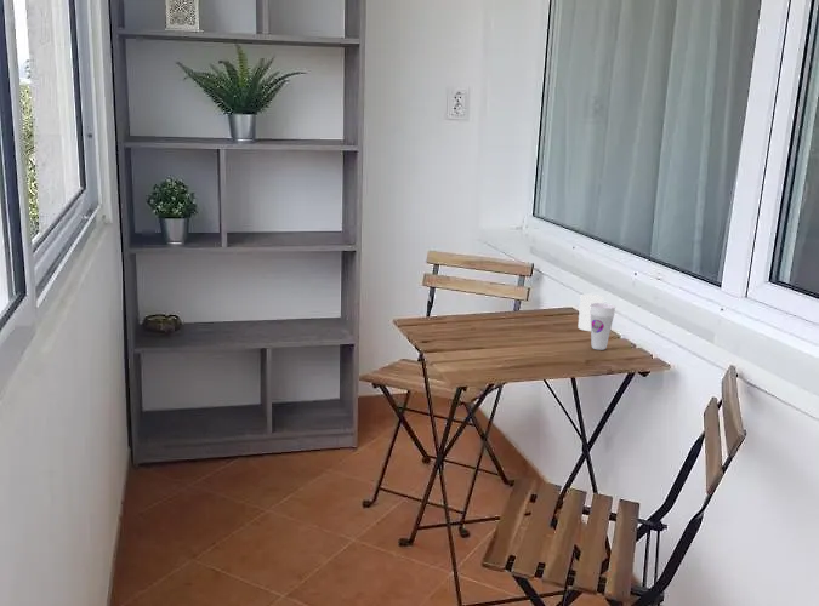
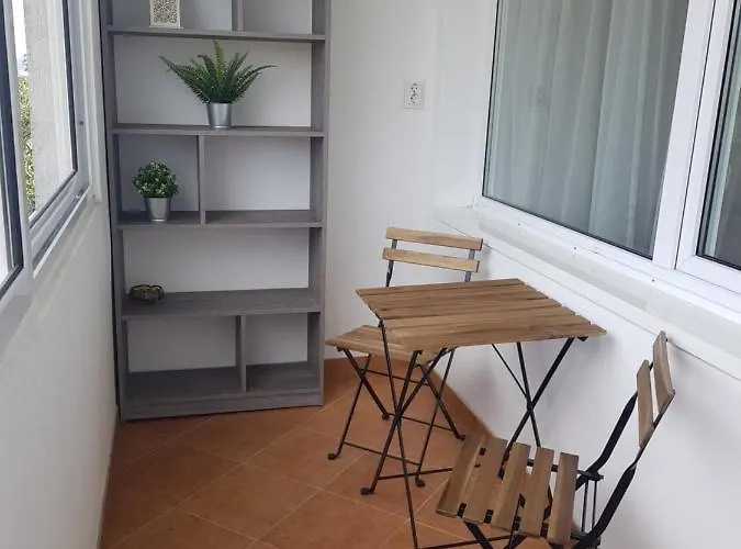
- cup [590,302,616,351]
- cup [578,293,604,332]
